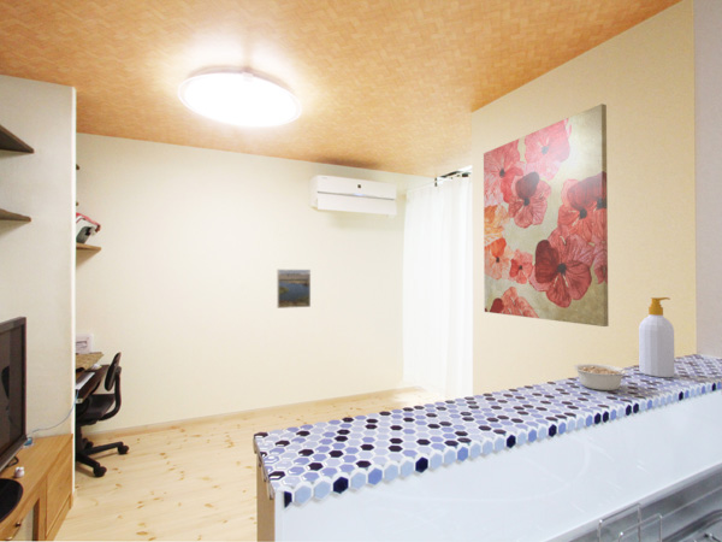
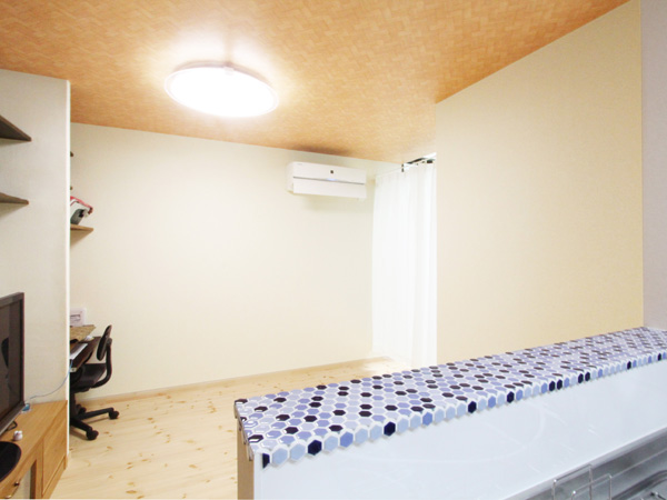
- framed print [276,269,312,310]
- soap bottle [638,296,676,378]
- legume [572,363,639,391]
- wall art [483,102,610,328]
